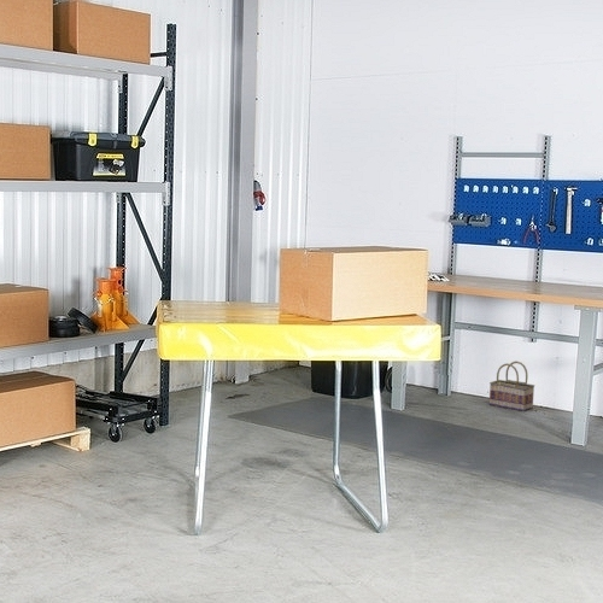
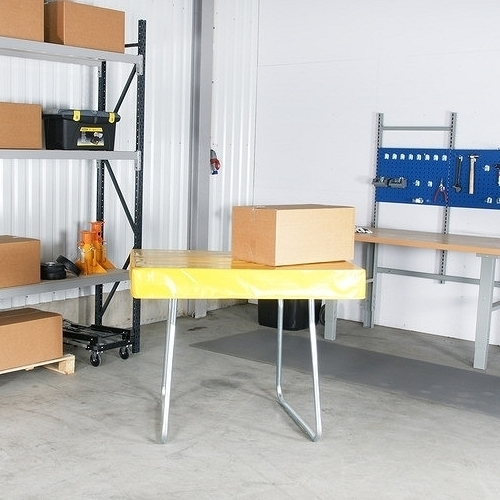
- basket [488,361,535,412]
